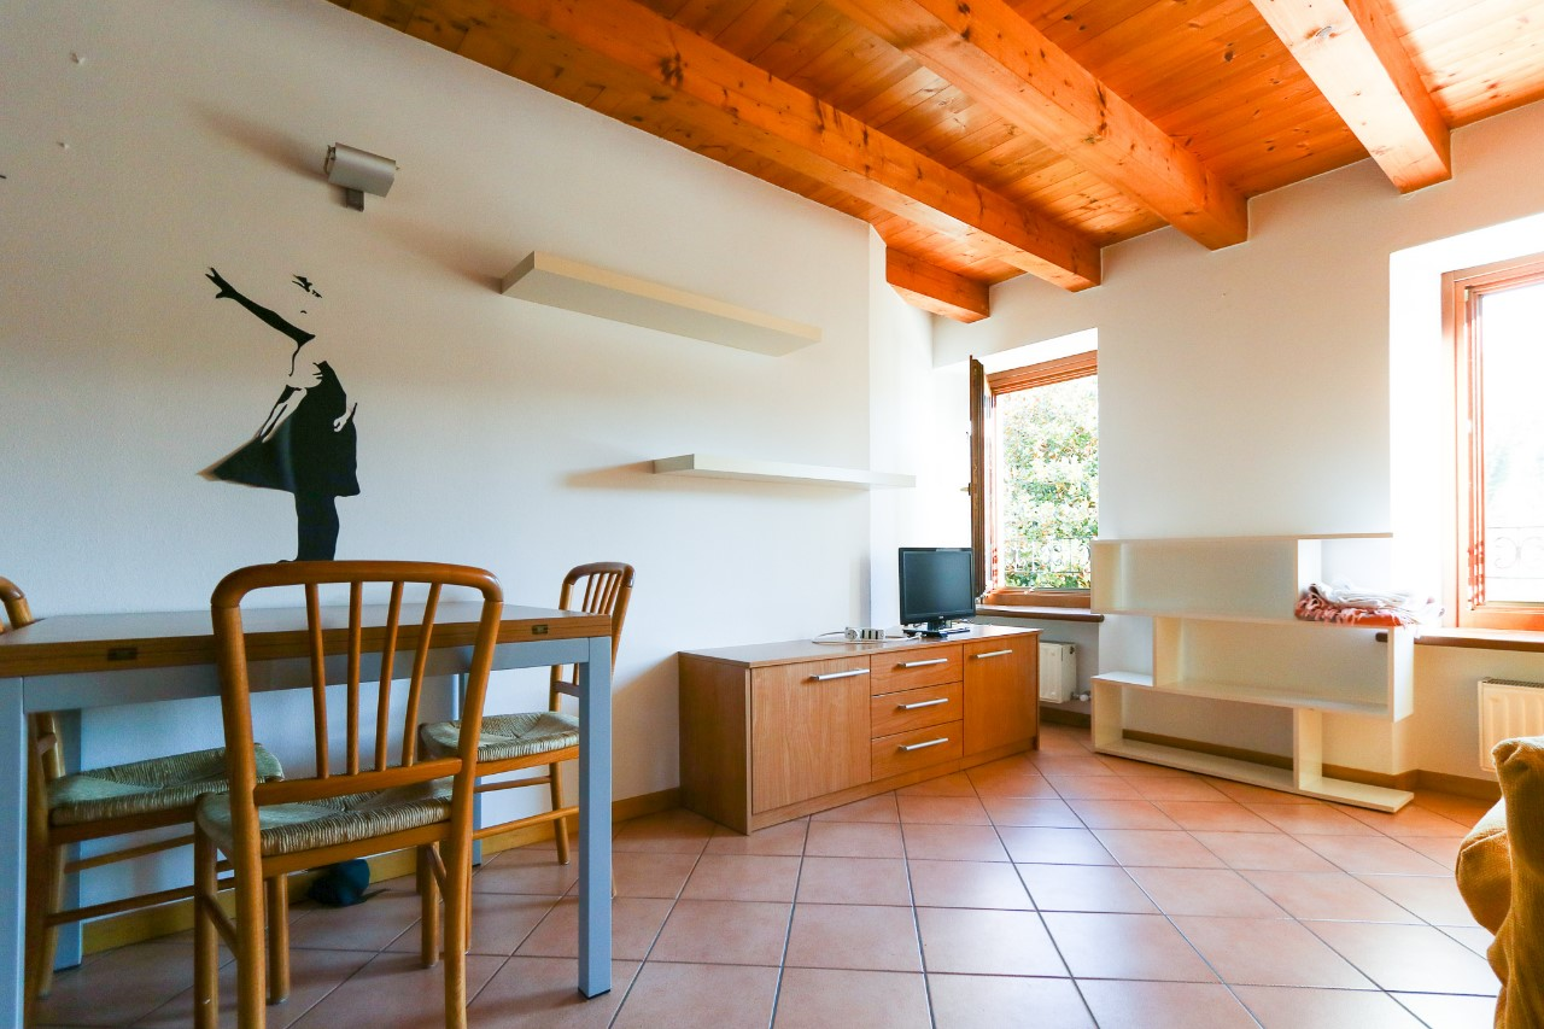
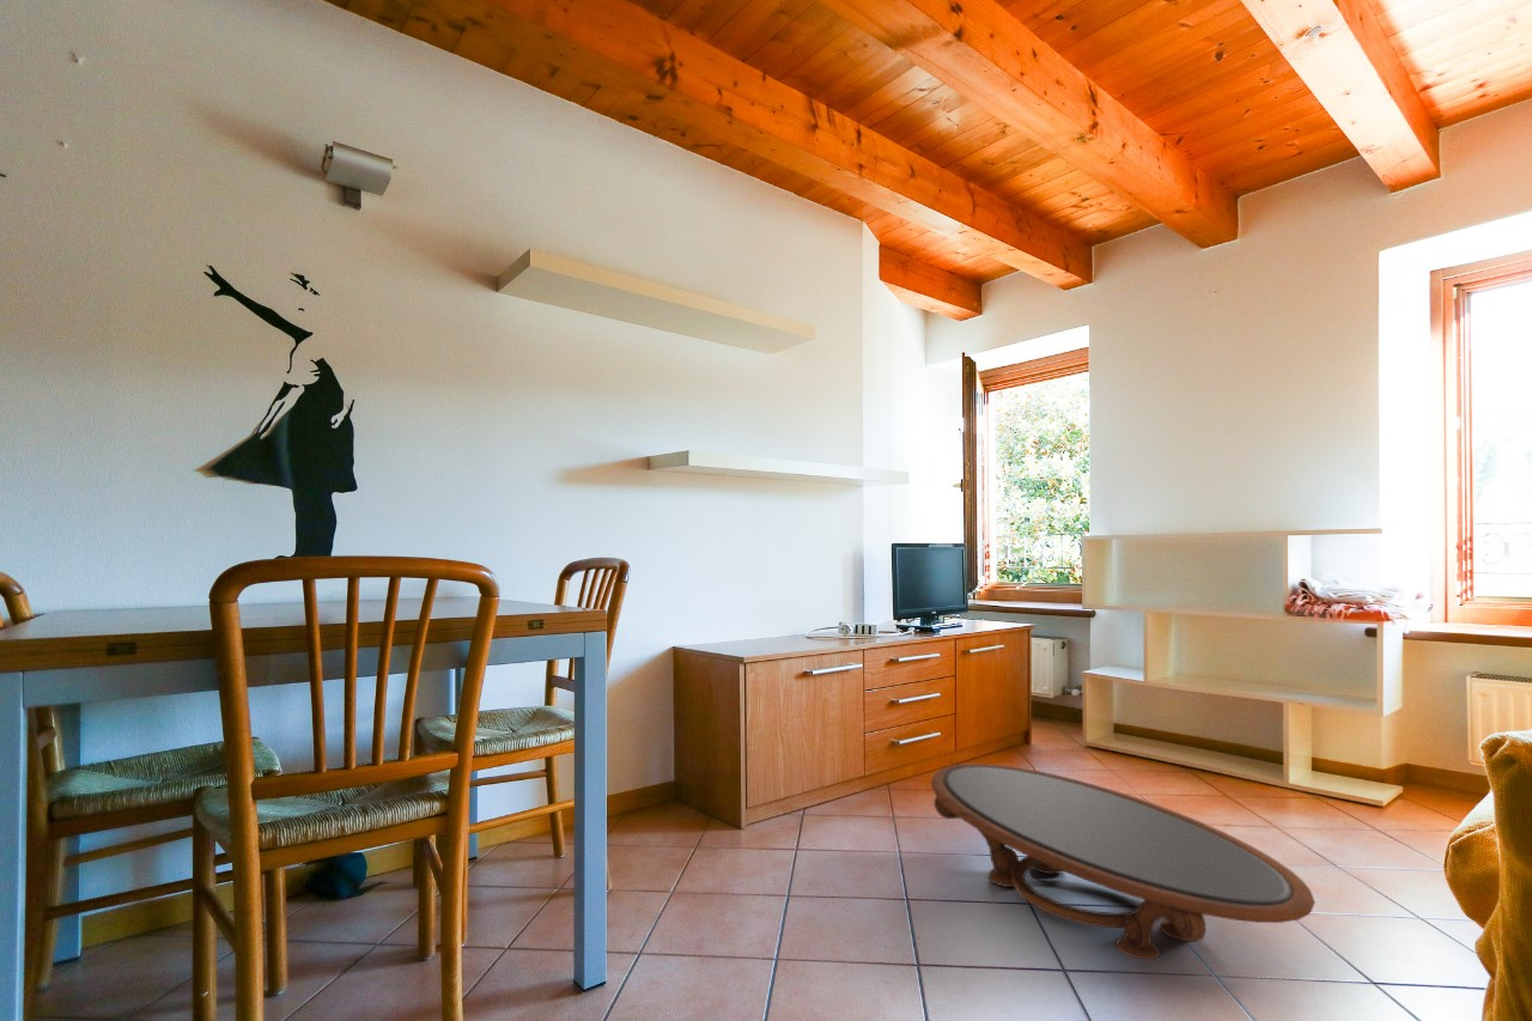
+ coffee table [930,762,1317,960]
